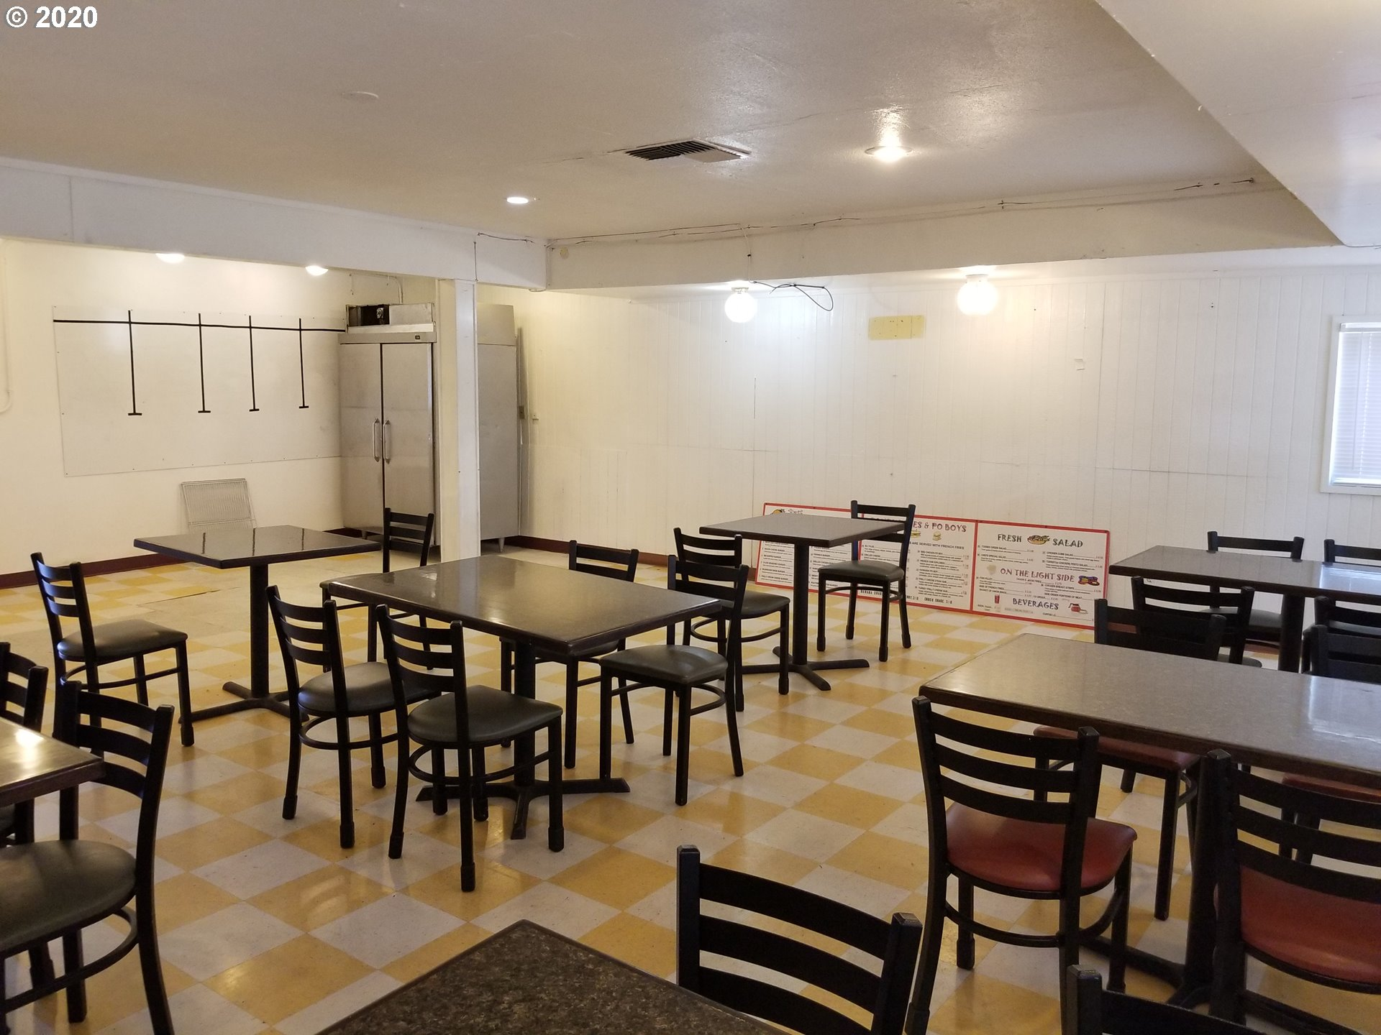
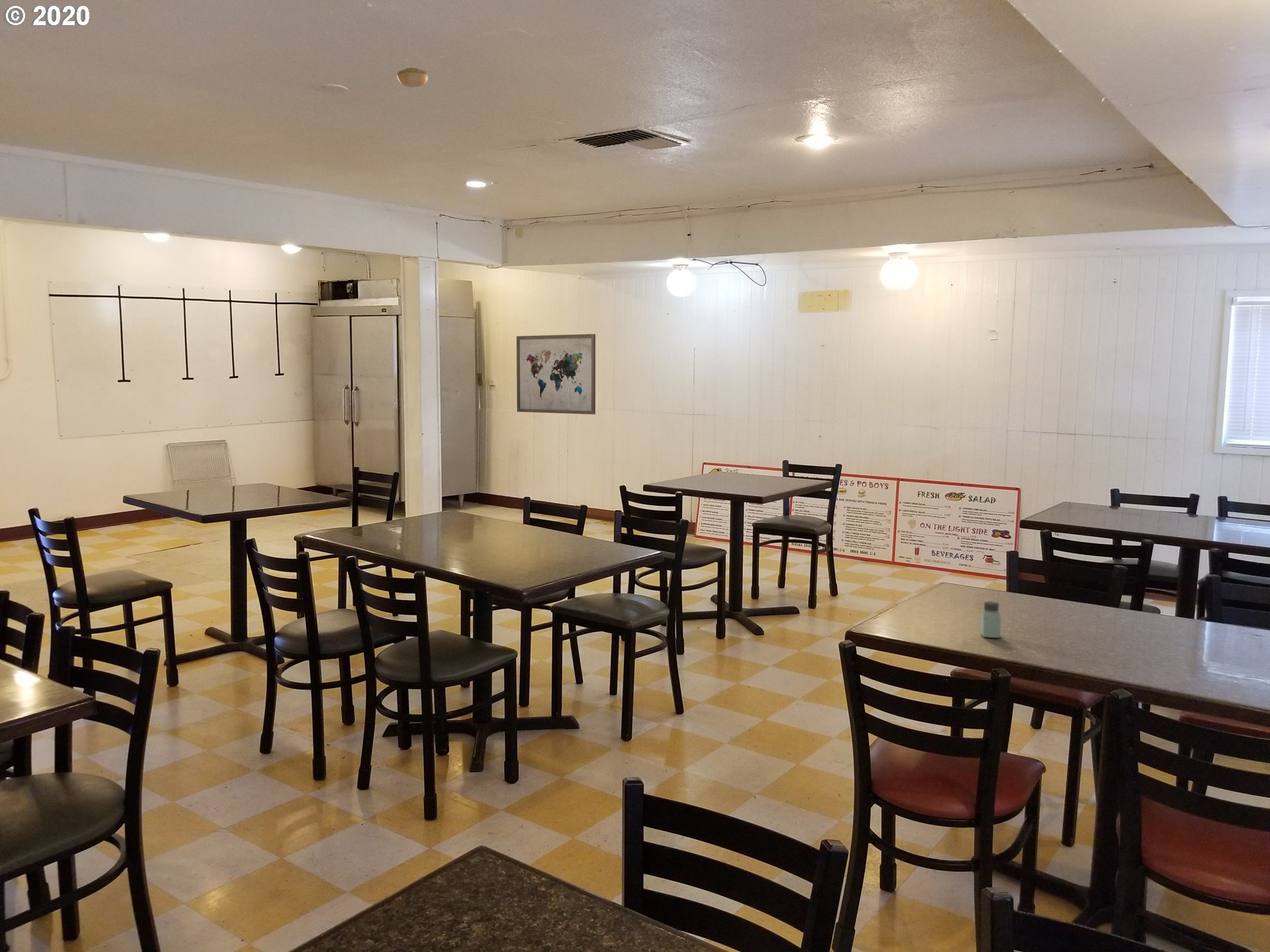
+ smoke detector [396,67,429,88]
+ wall art [516,333,596,415]
+ saltshaker [980,600,1001,639]
